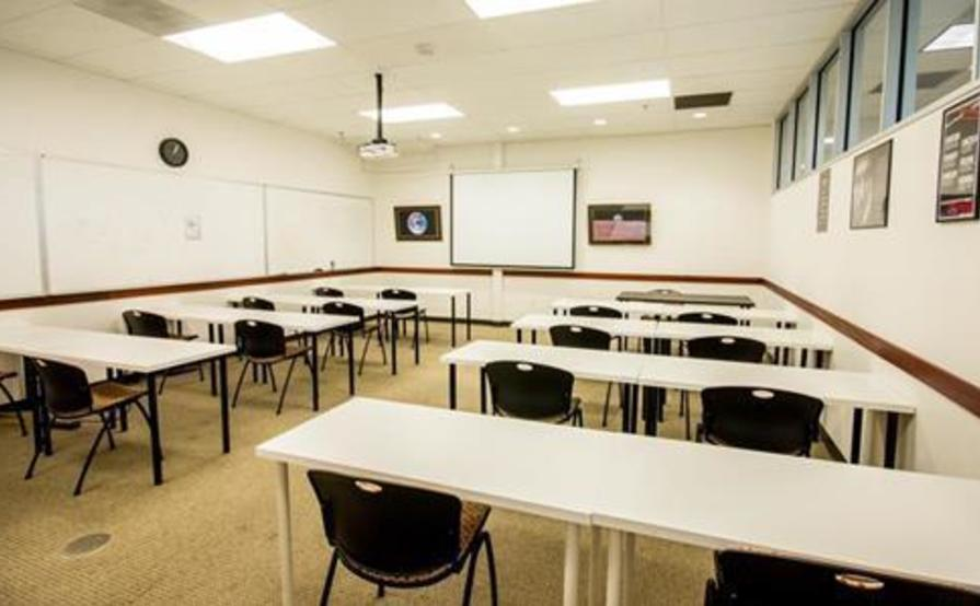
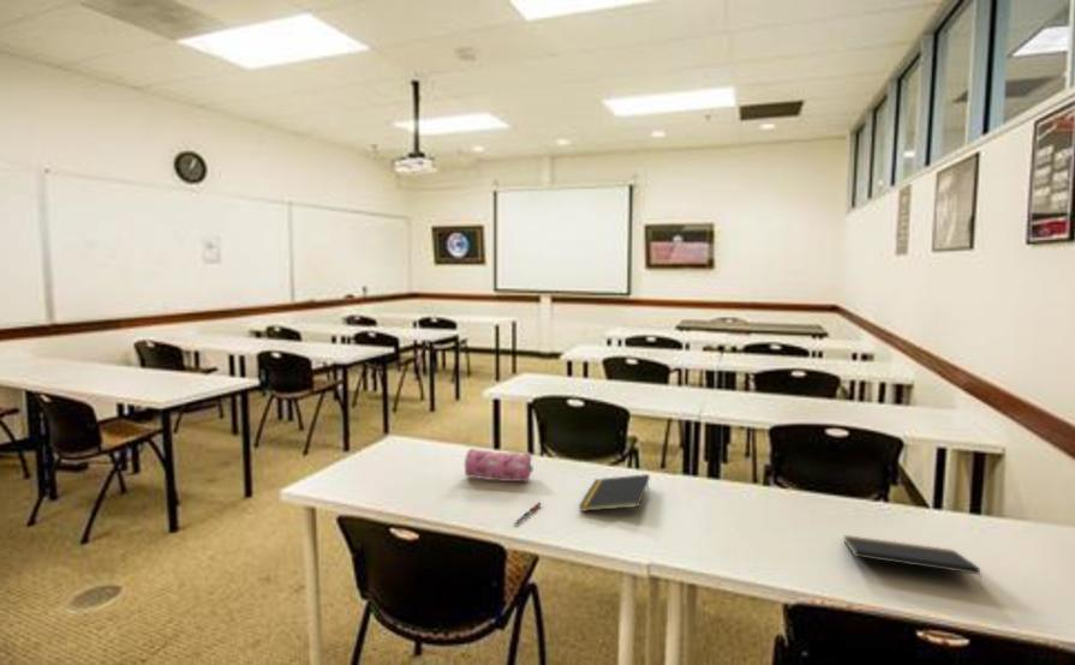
+ pencil case [464,448,534,483]
+ pen [513,502,542,525]
+ notepad [842,534,983,589]
+ notepad [578,473,651,513]
